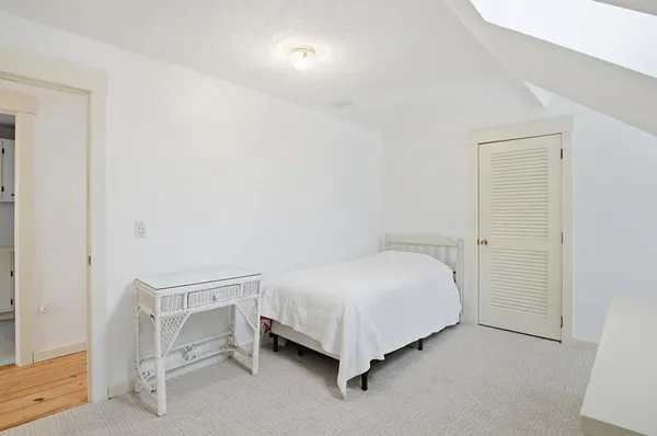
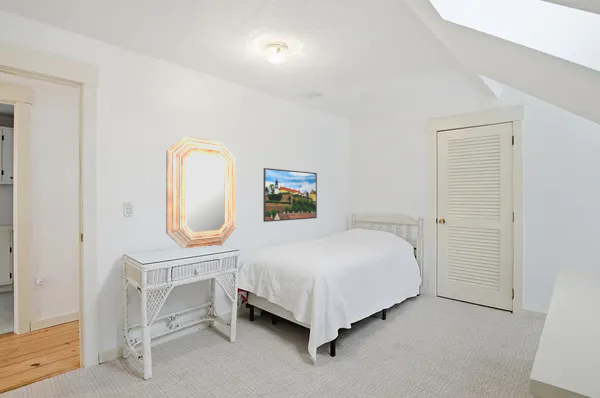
+ home mirror [165,135,236,249]
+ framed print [262,167,318,223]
